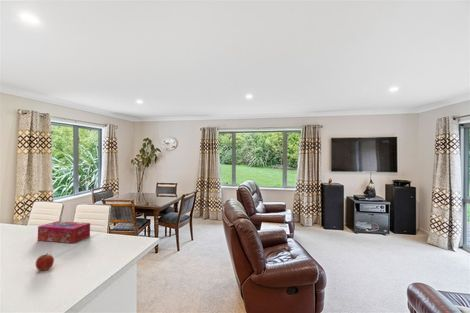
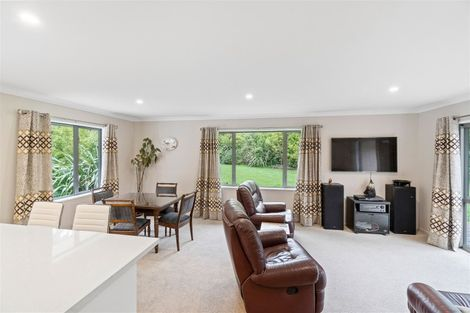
- tissue box [37,220,91,244]
- fruit [34,253,55,271]
